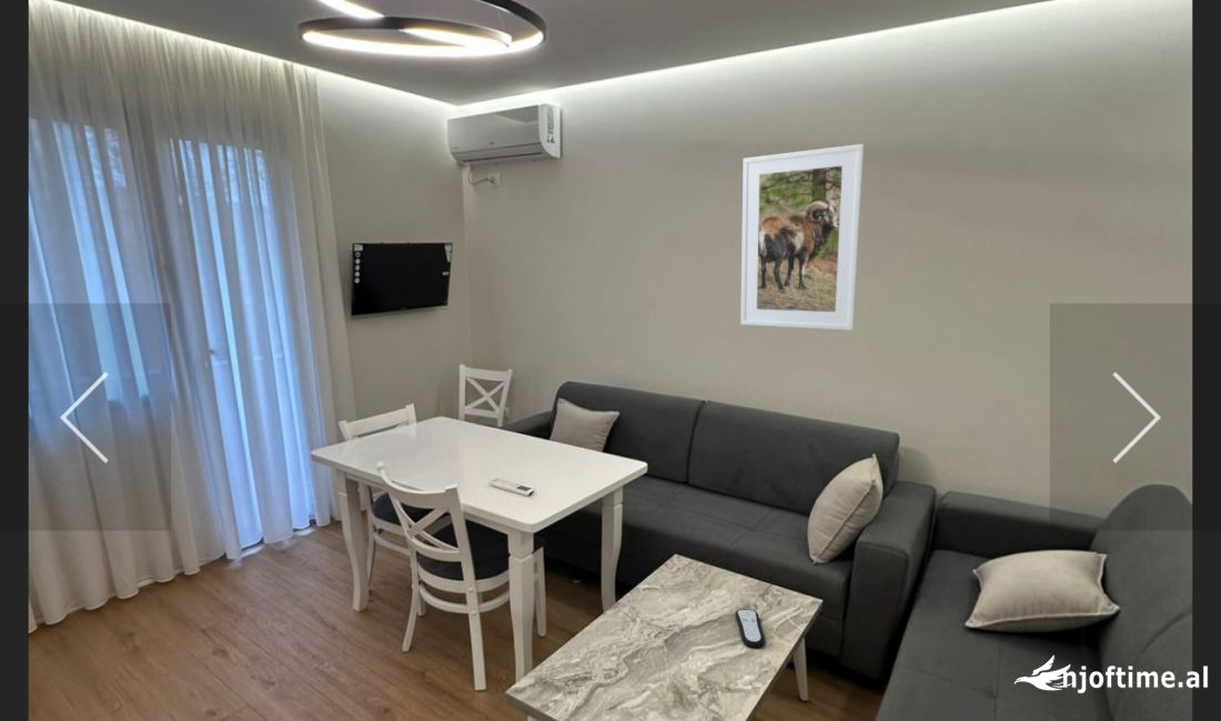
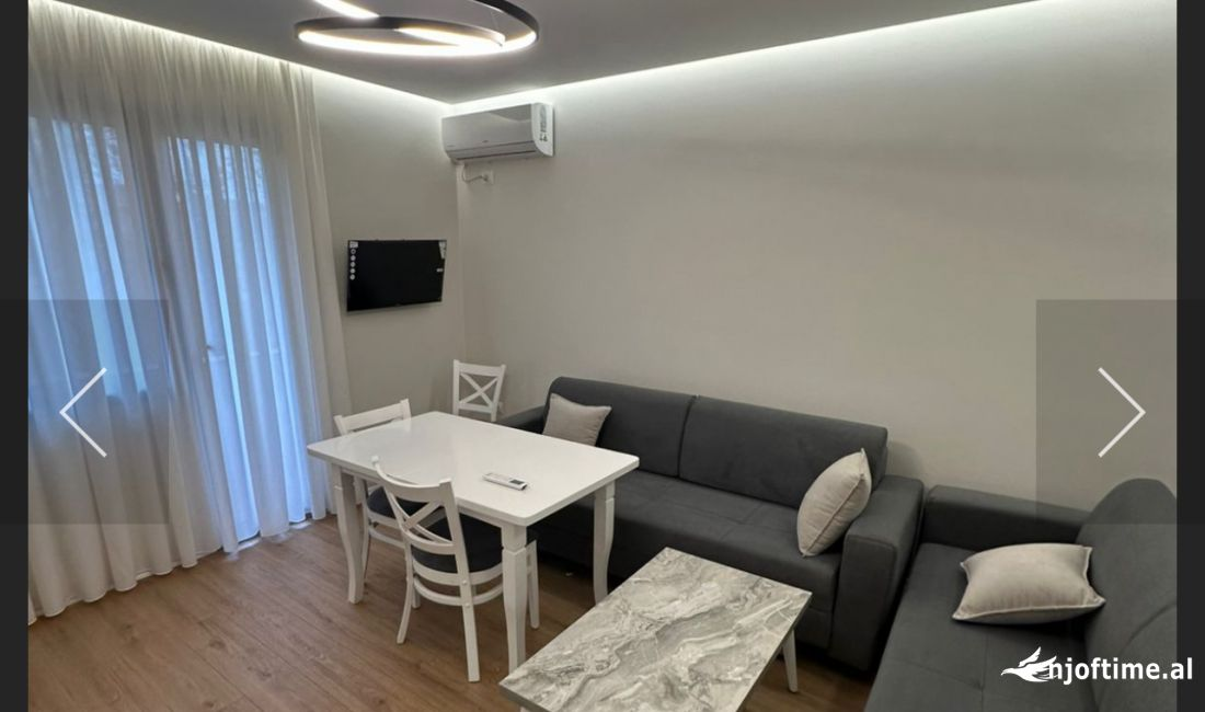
- remote control [734,608,765,648]
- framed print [739,143,865,332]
